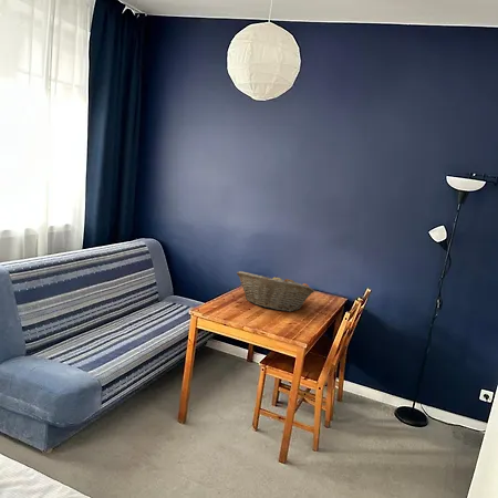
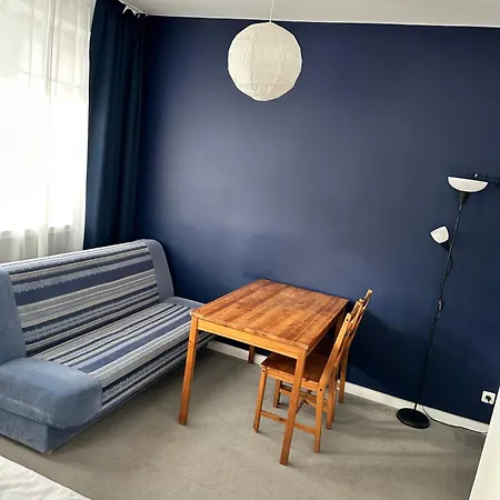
- fruit basket [236,270,315,313]
